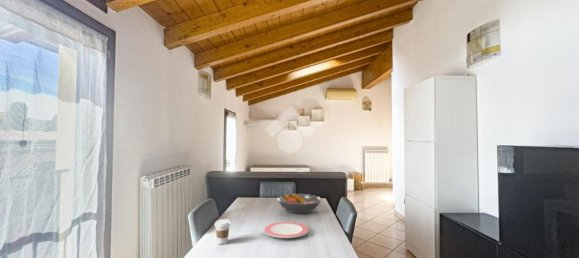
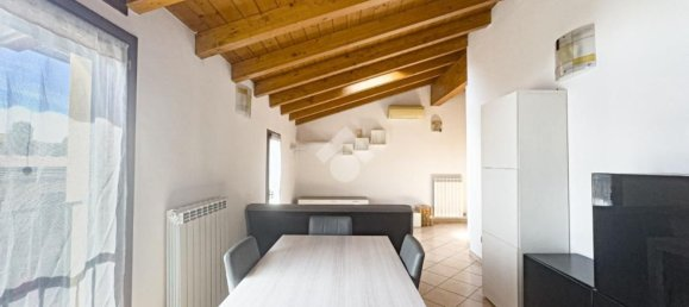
- coffee cup [214,218,232,245]
- fruit bowl [276,193,323,214]
- plate [263,221,310,239]
